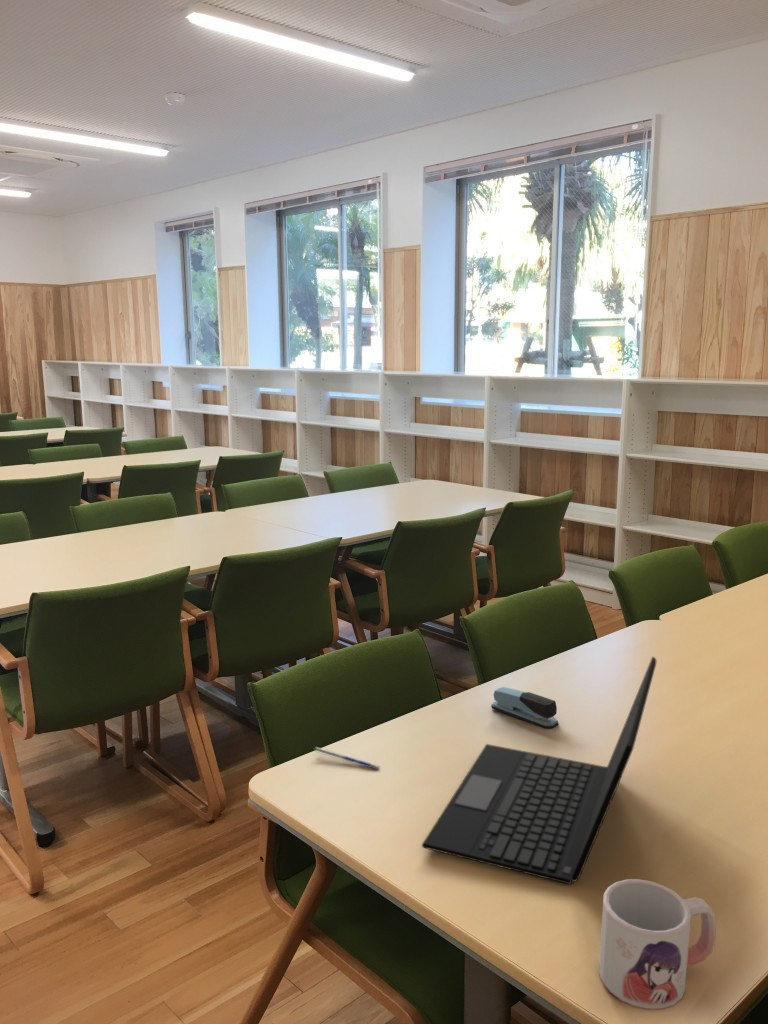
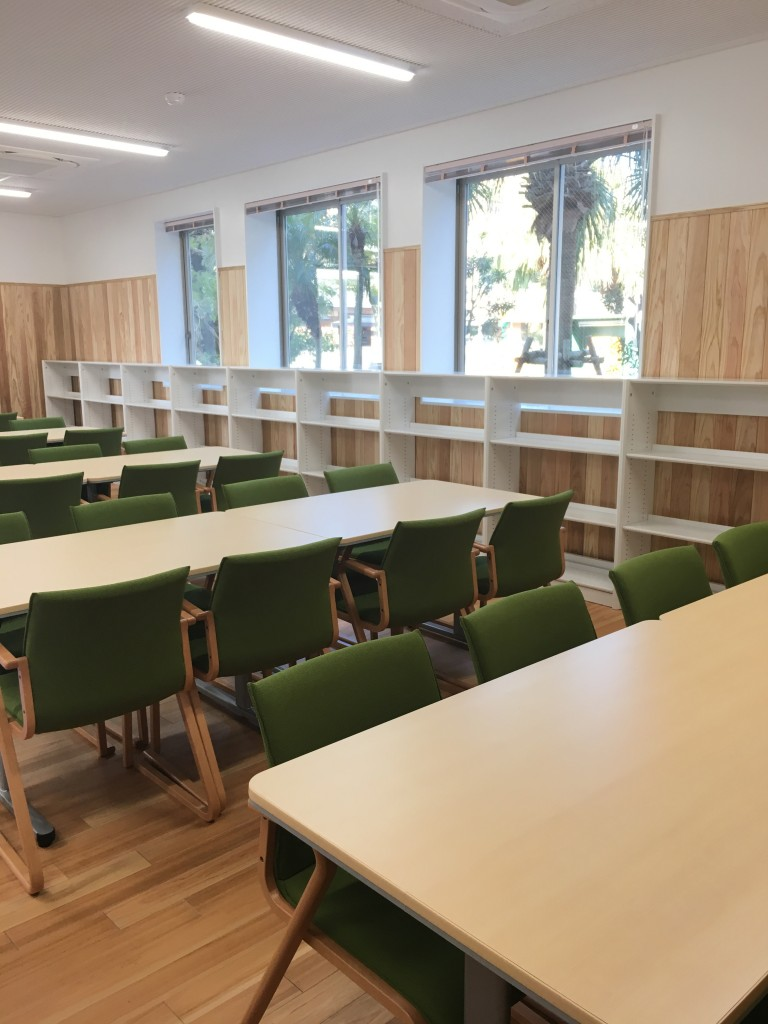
- mug [598,878,717,1011]
- laptop [421,656,657,885]
- pen [313,746,381,771]
- stapler [490,686,559,730]
